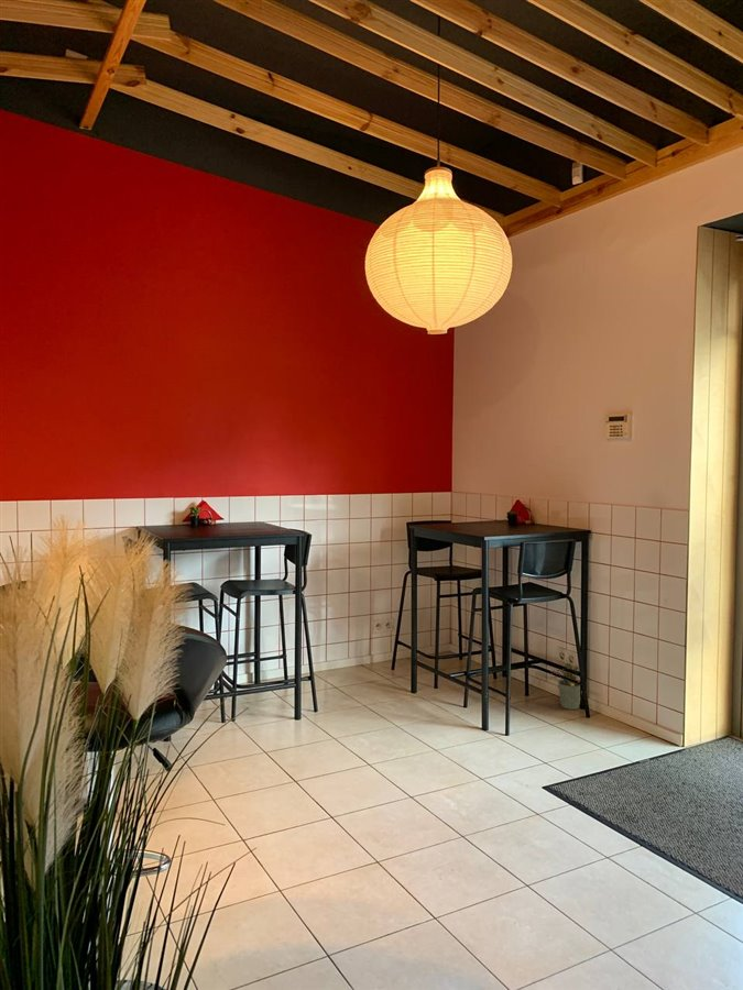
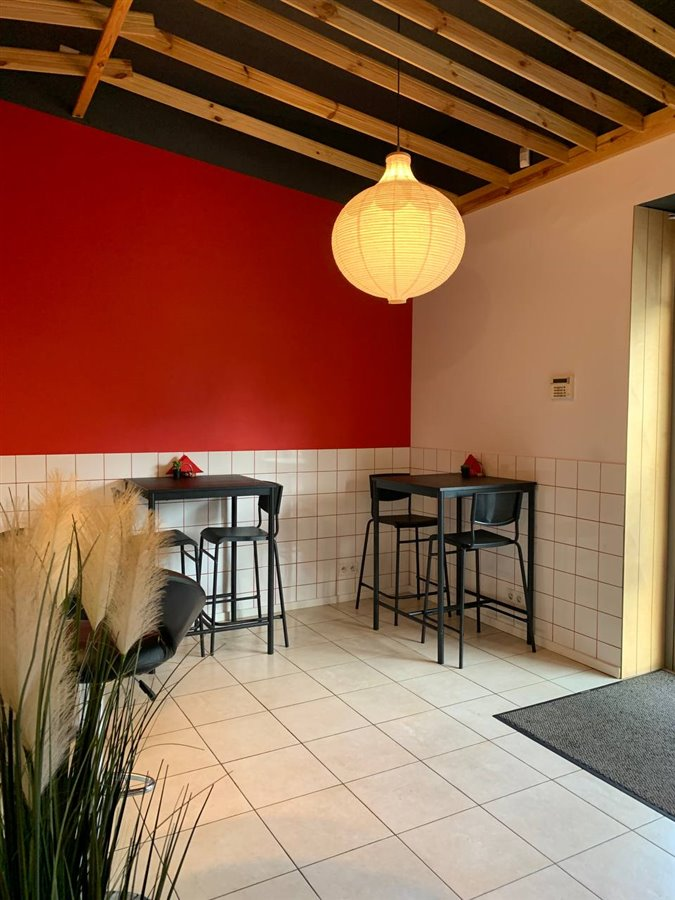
- potted plant [549,662,581,711]
